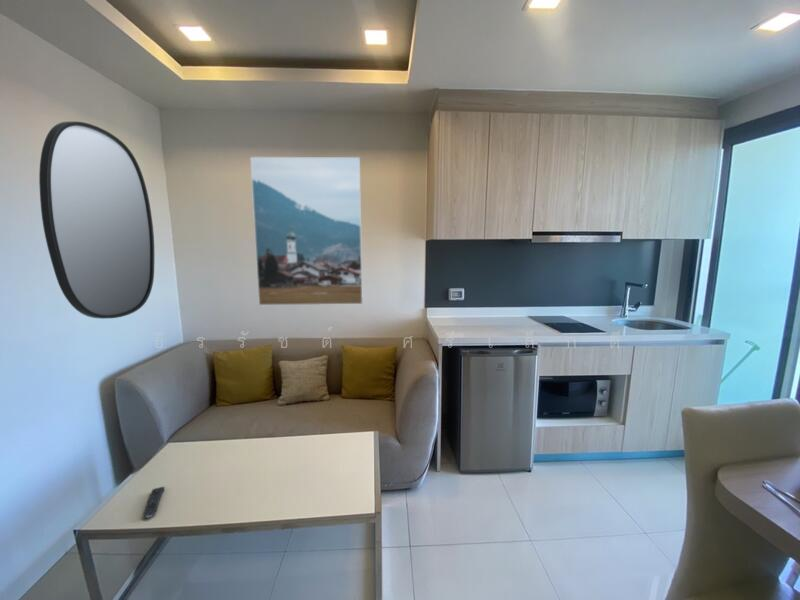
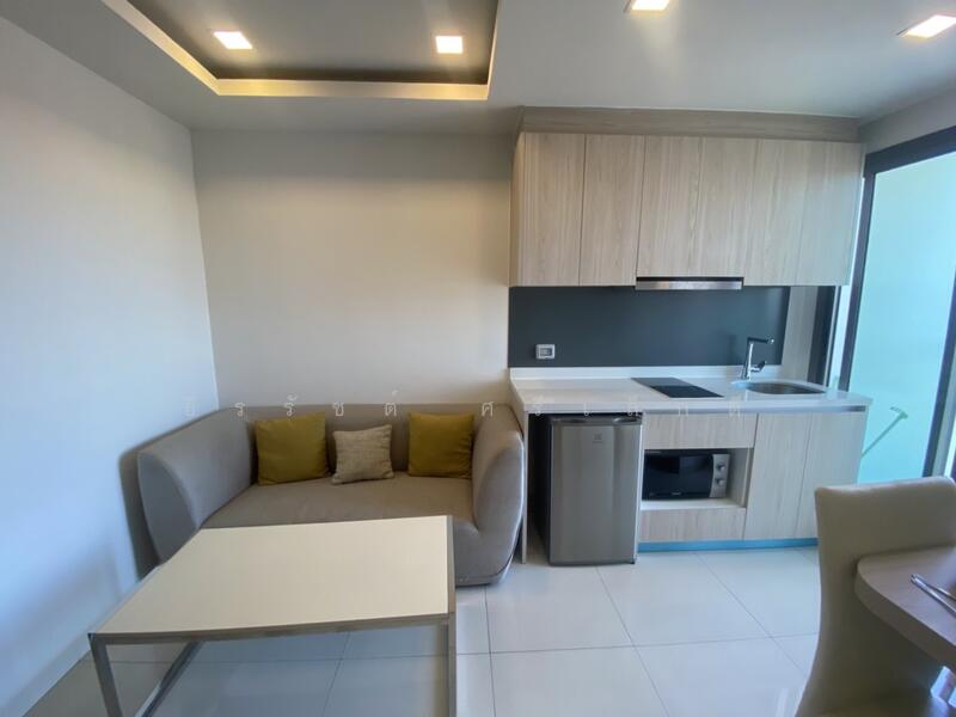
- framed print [249,156,364,306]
- remote control [142,486,166,519]
- home mirror [38,121,155,320]
